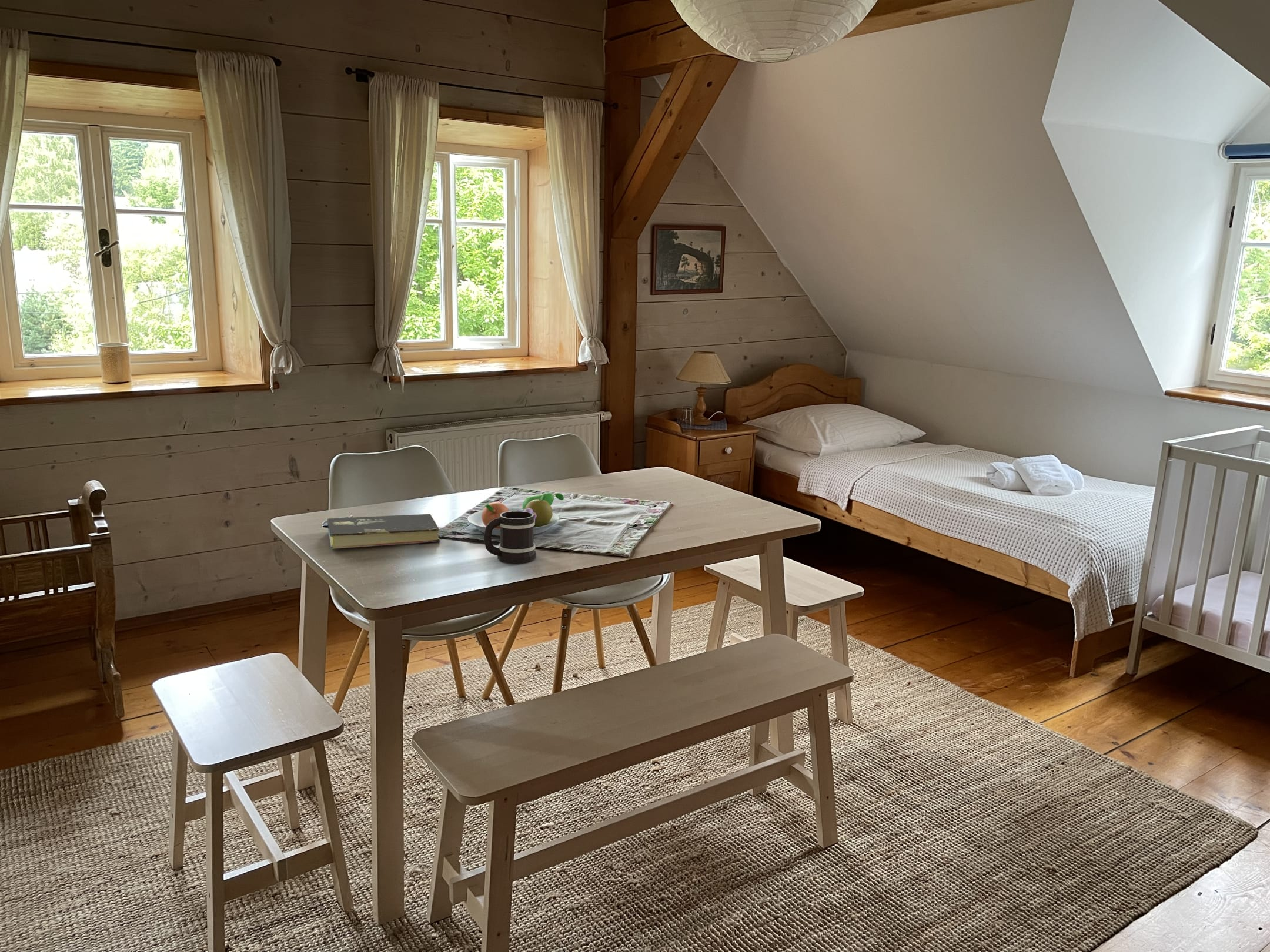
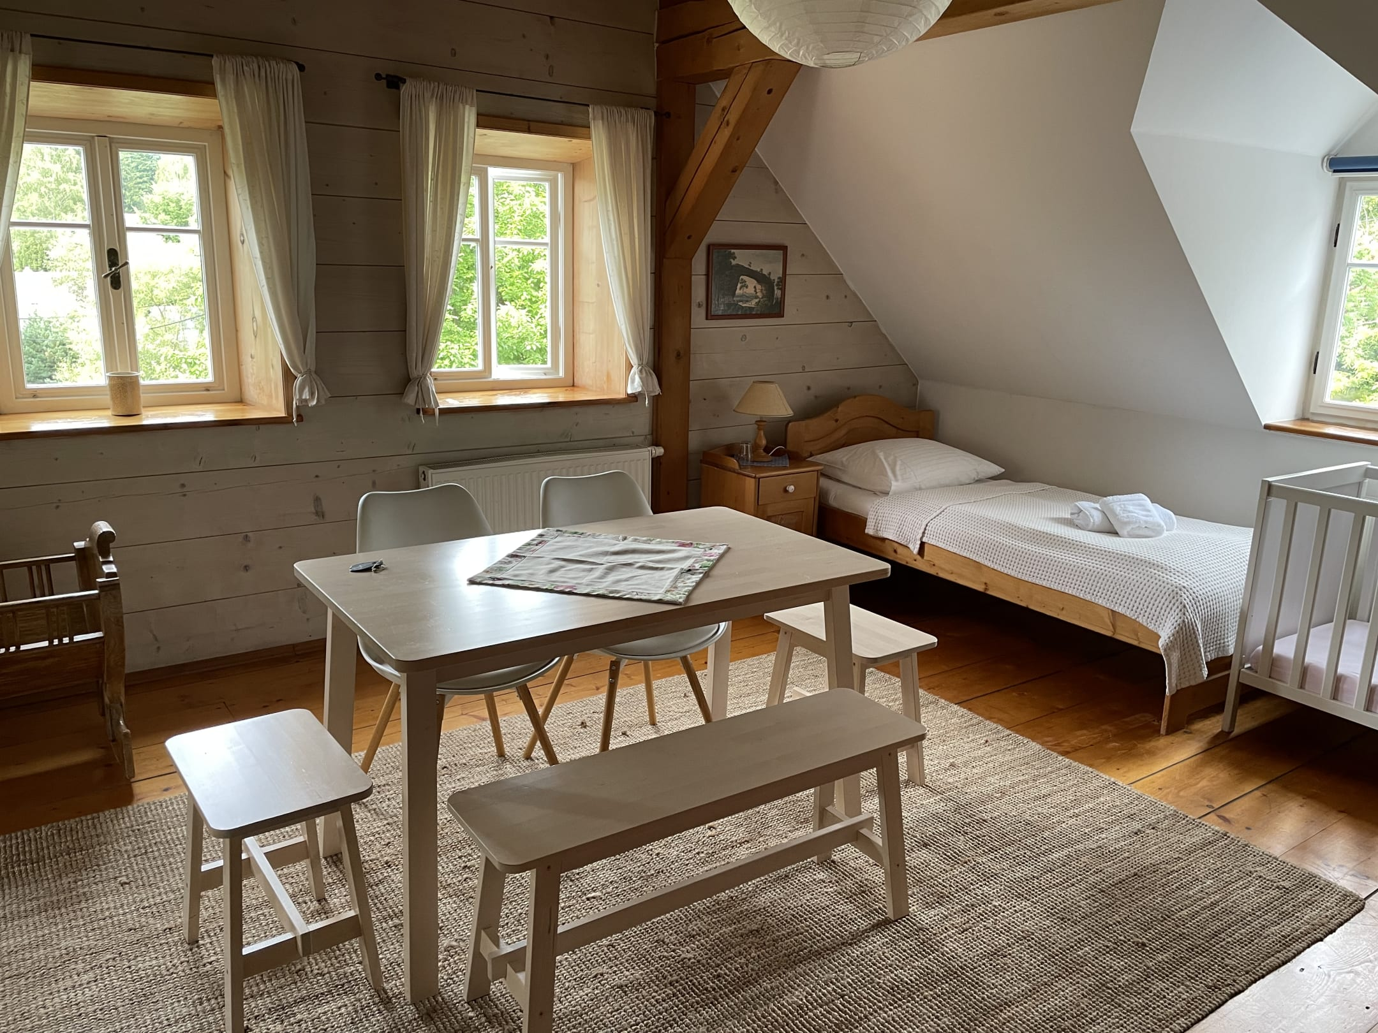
- fruit bowl [467,492,564,536]
- mug [483,511,537,564]
- book [327,514,440,549]
